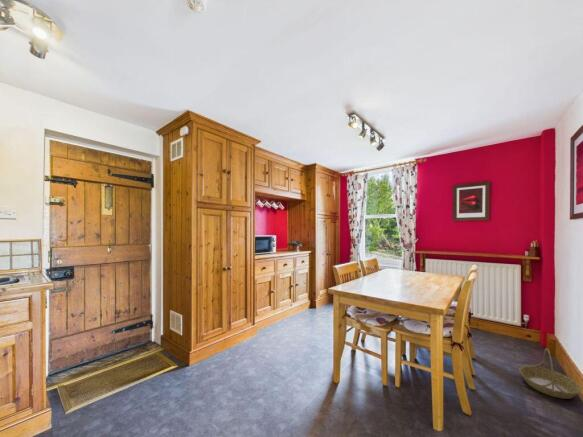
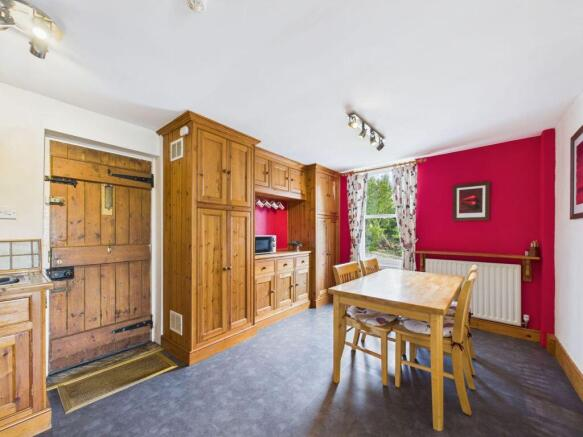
- basket [518,347,582,400]
